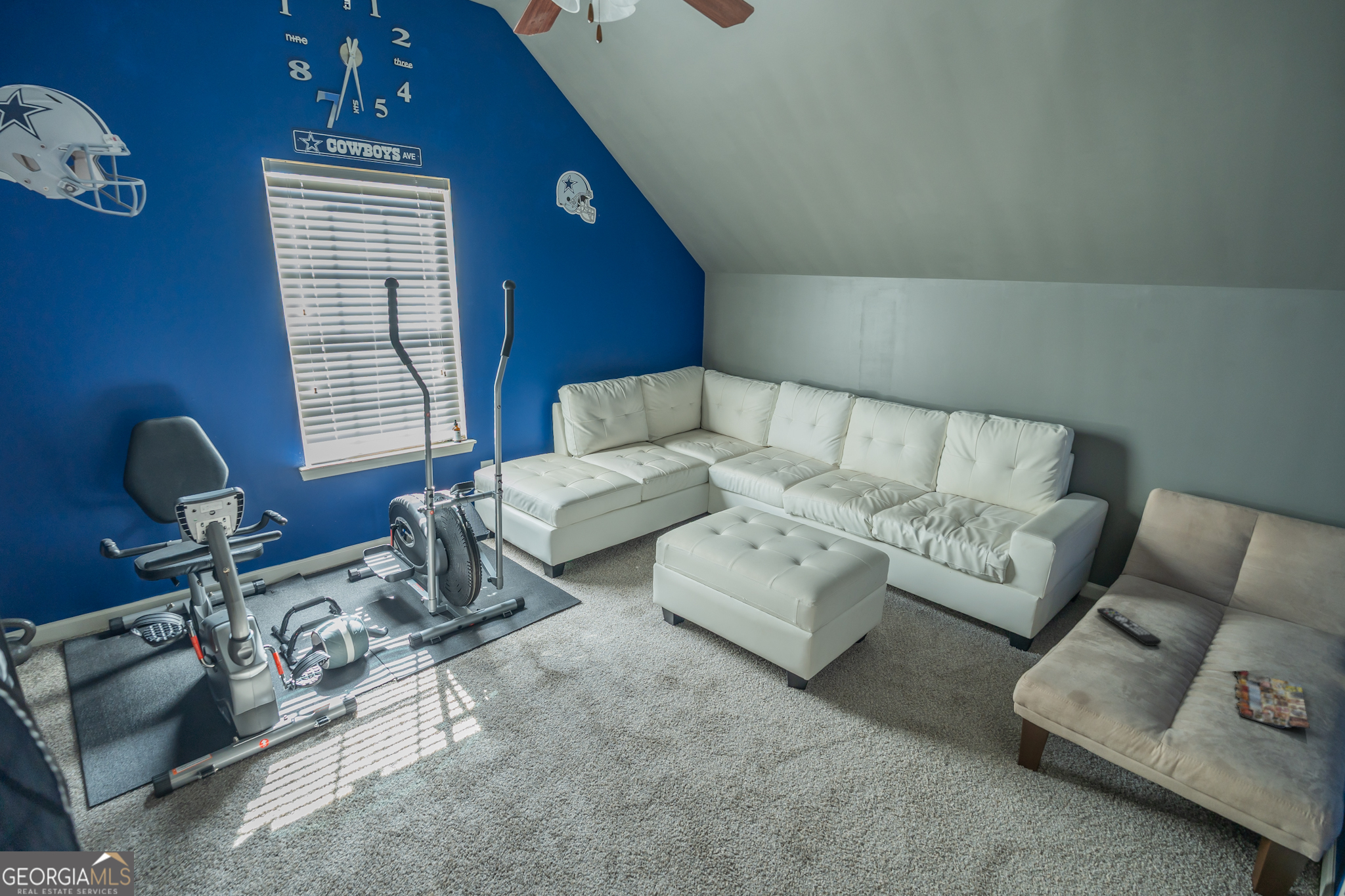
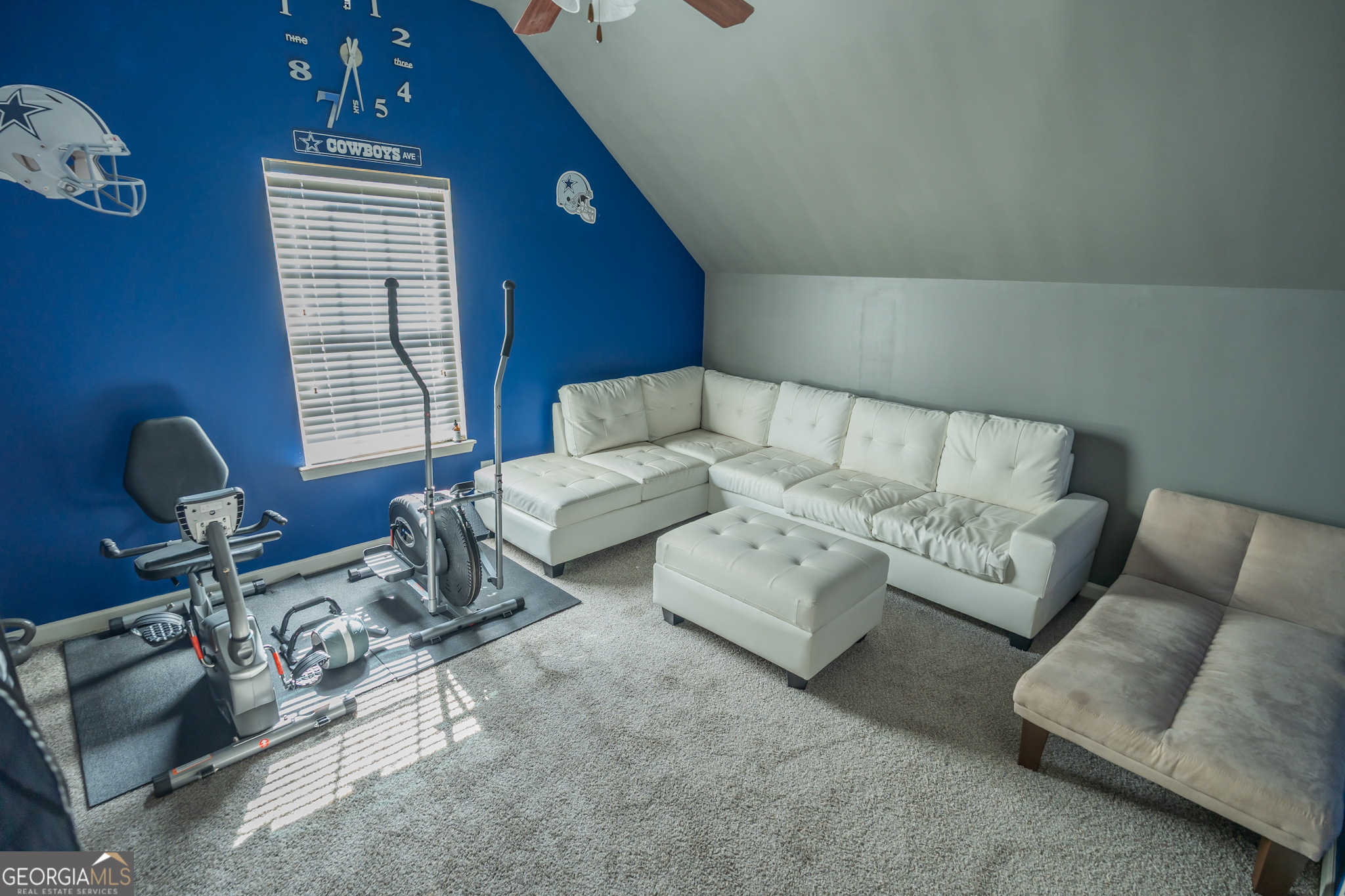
- magazine [1234,670,1310,729]
- remote control [1096,607,1162,647]
